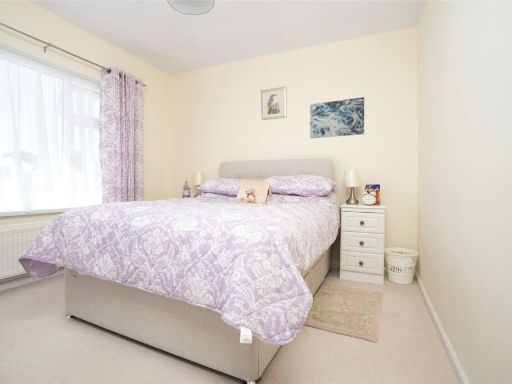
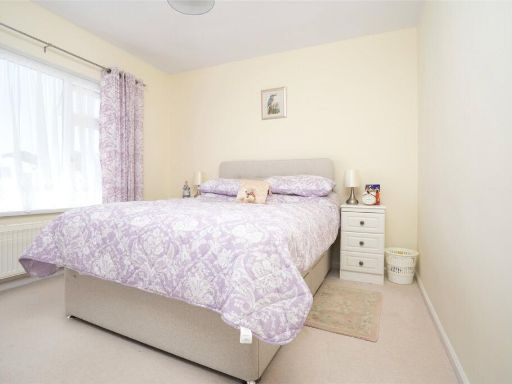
- wall art [309,96,365,139]
